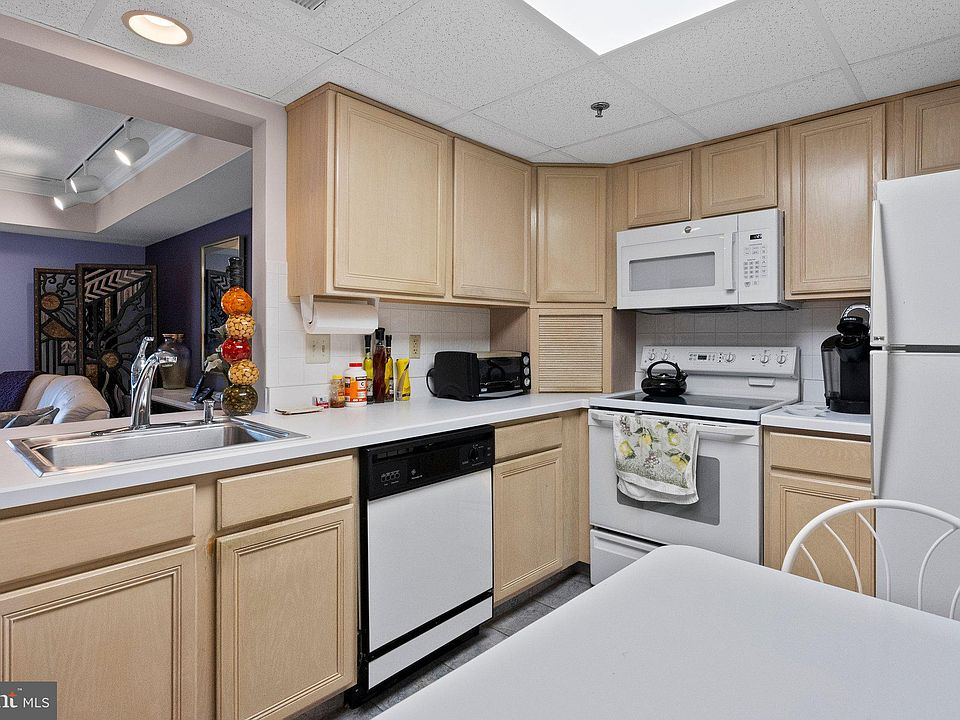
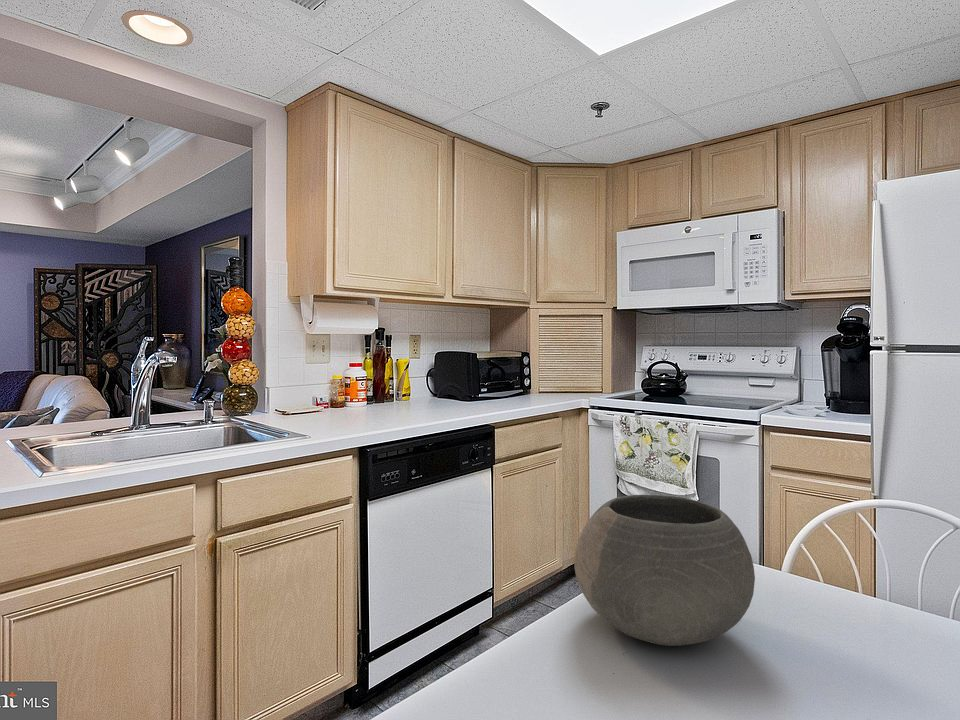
+ bowl [574,494,756,647]
